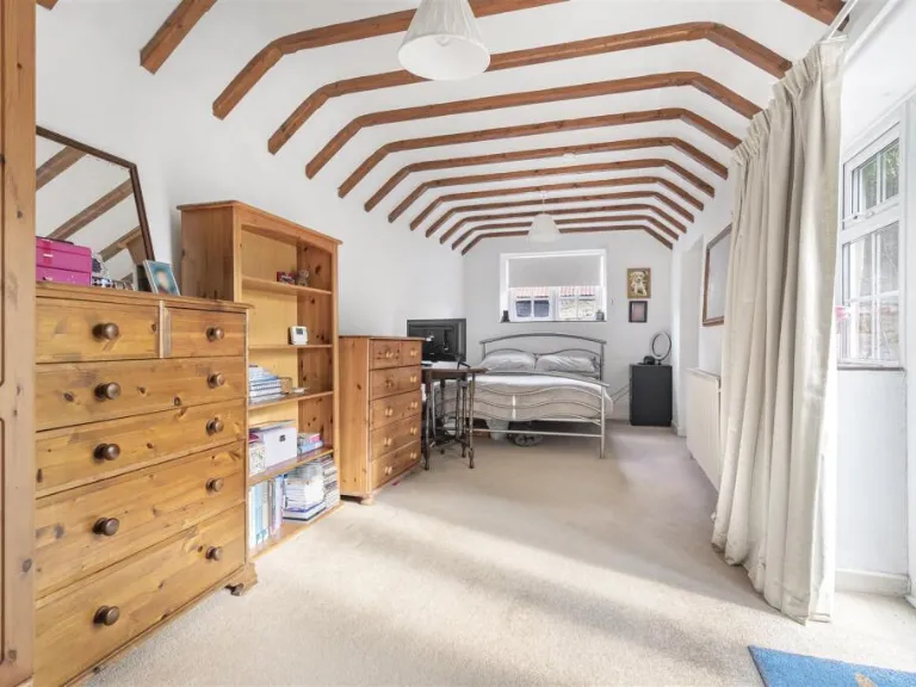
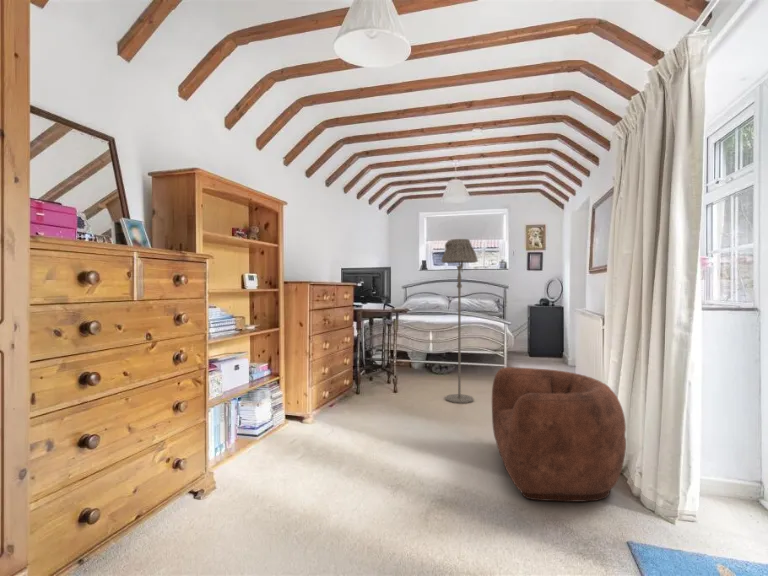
+ floor lamp [440,238,479,404]
+ armchair [491,366,627,503]
